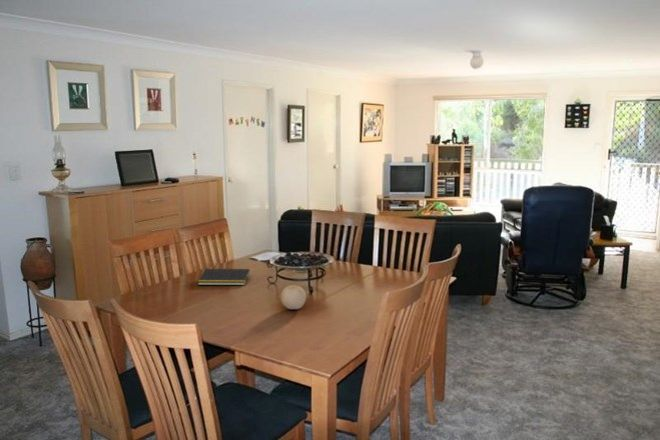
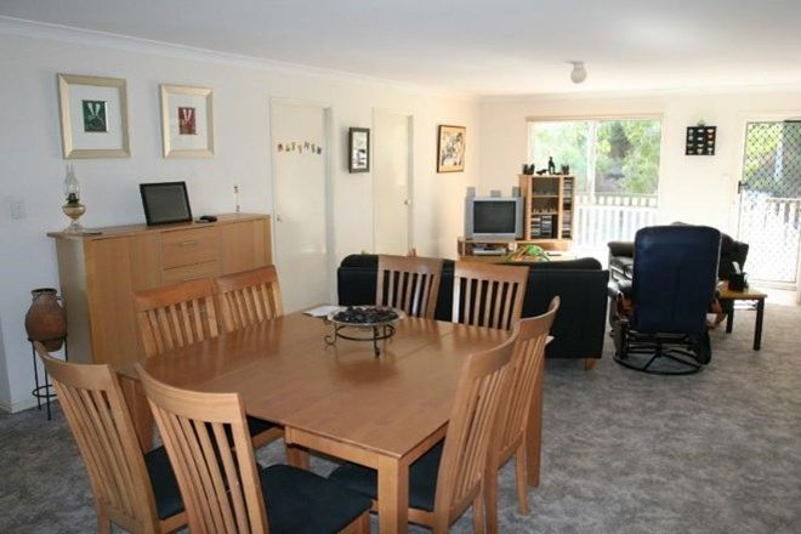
- notepad [197,268,251,286]
- fruit [280,284,307,310]
